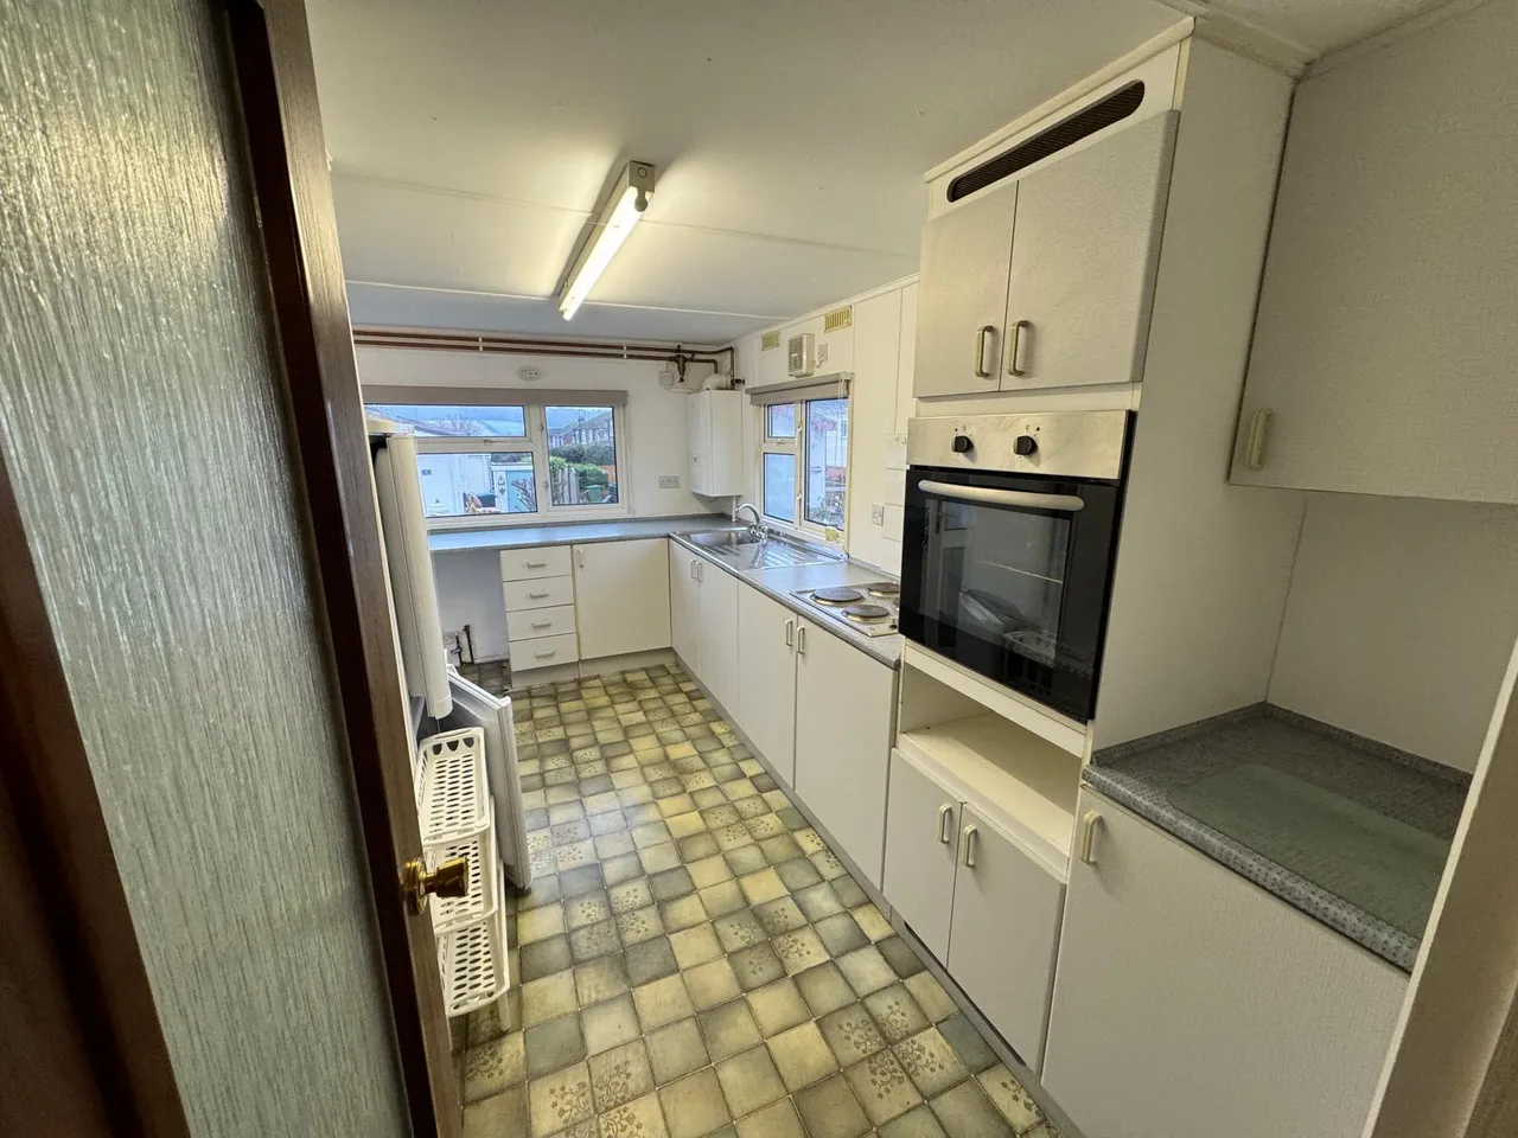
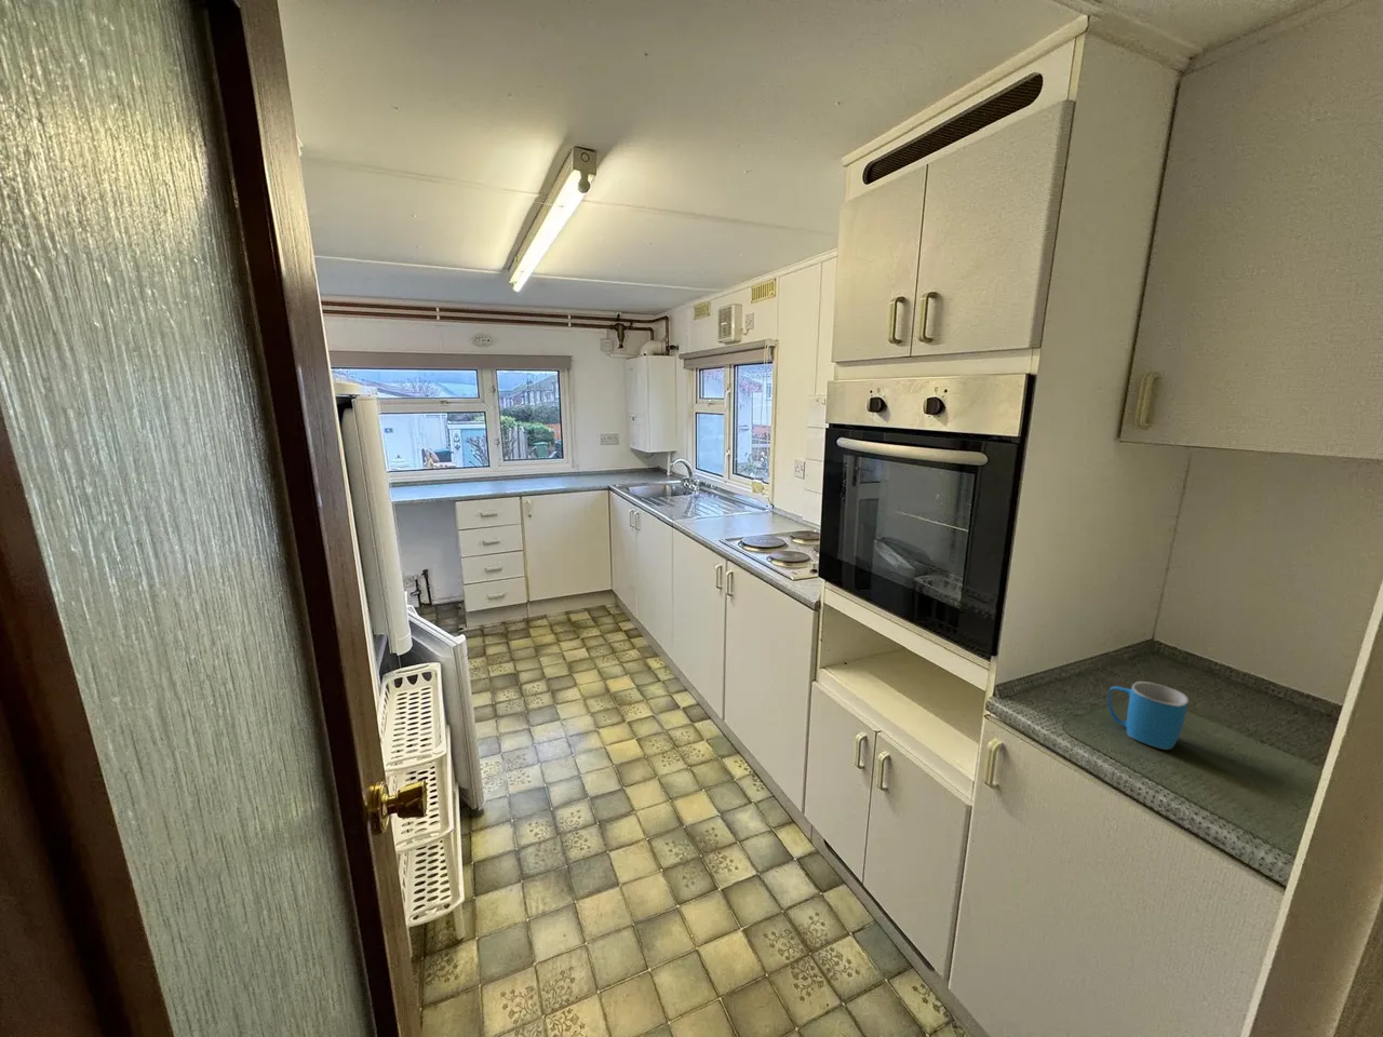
+ mug [1106,681,1189,751]
